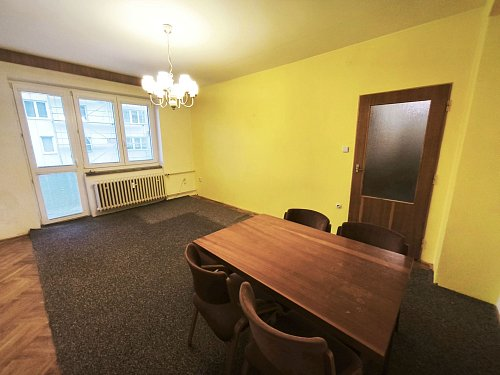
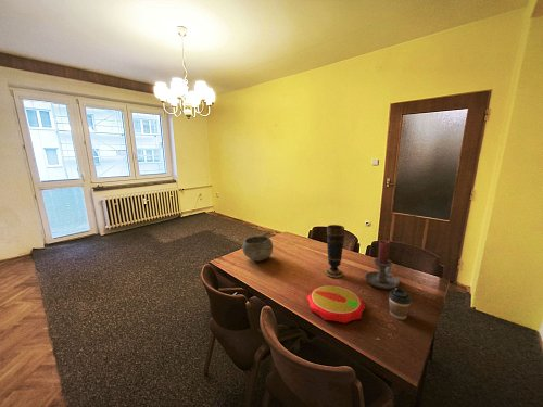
+ plate [306,284,366,325]
+ vase [324,224,345,279]
+ bowl [241,236,274,262]
+ coffee cup [388,287,413,320]
+ candle holder [364,240,401,290]
